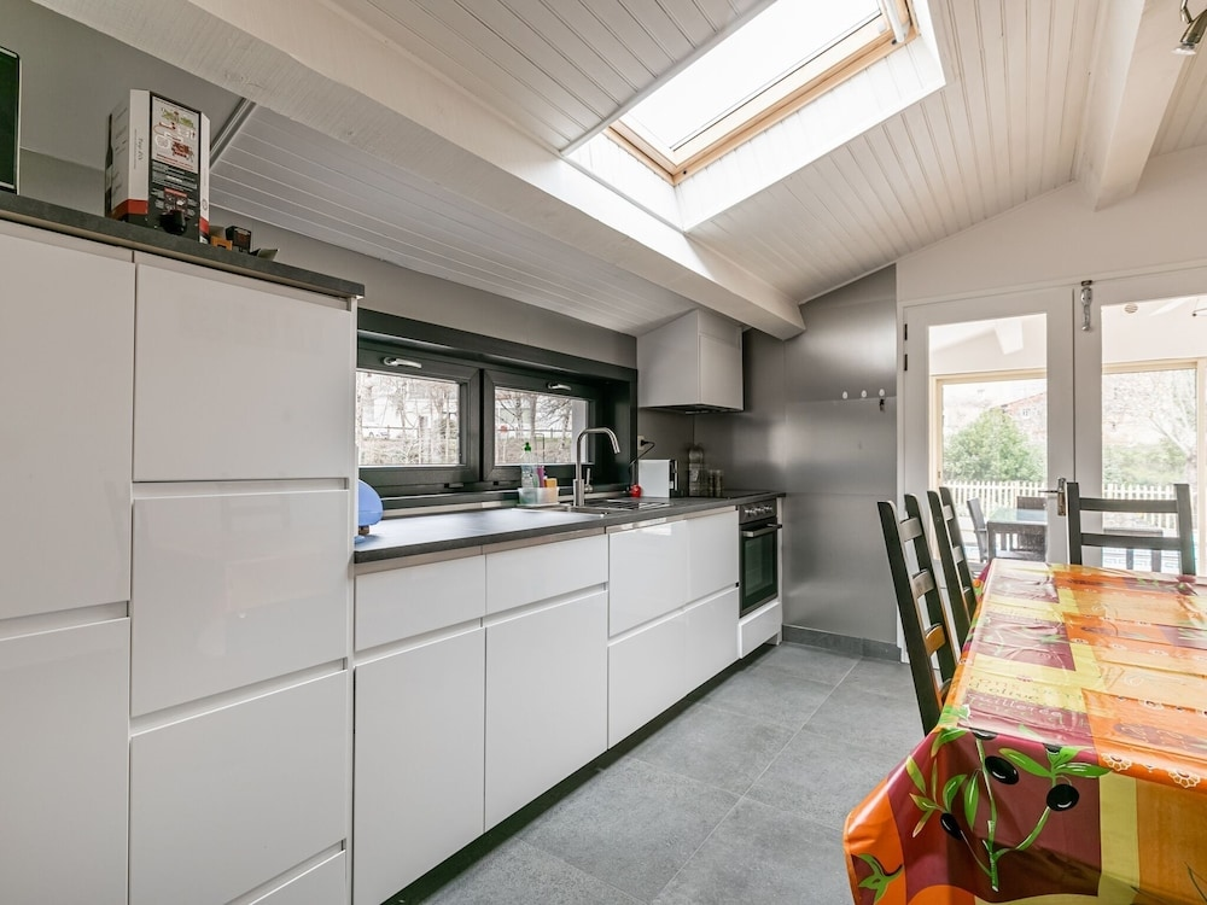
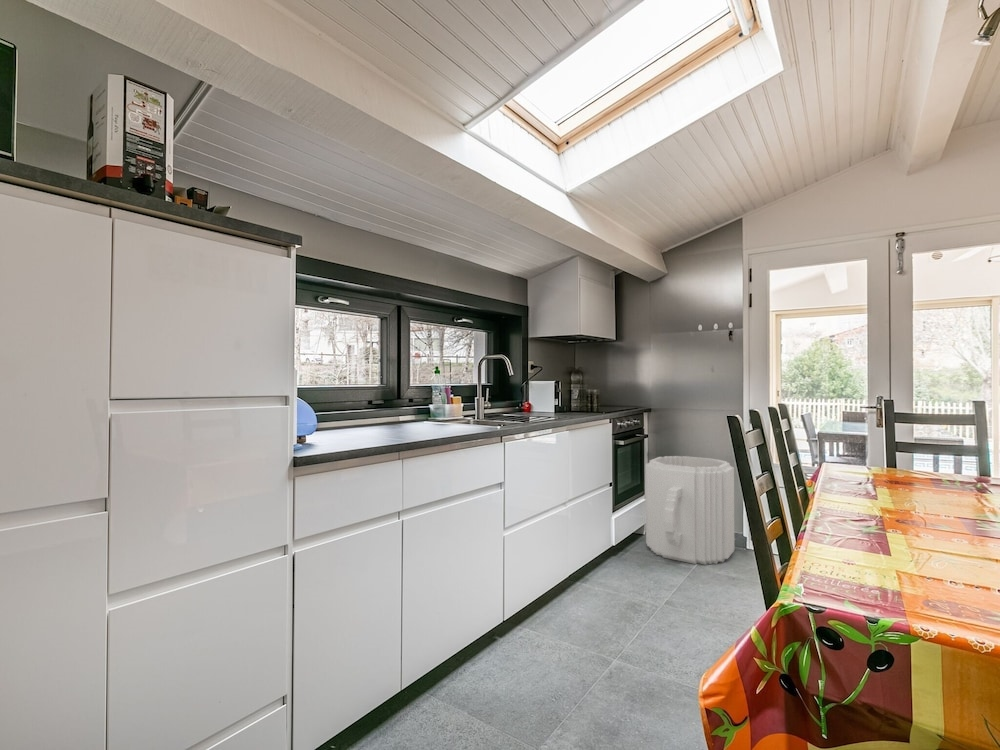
+ trash can [645,455,735,566]
